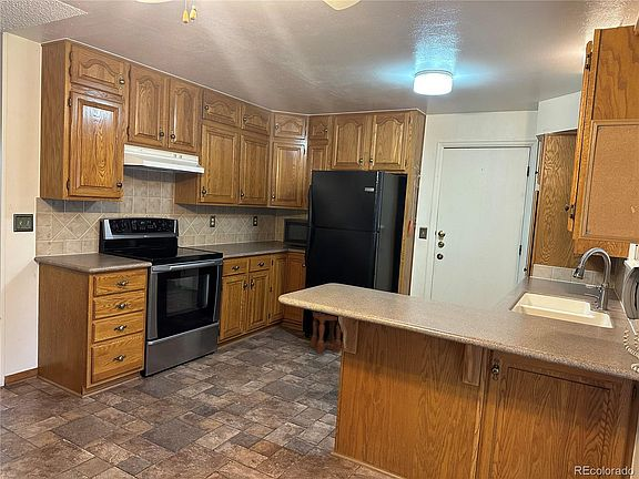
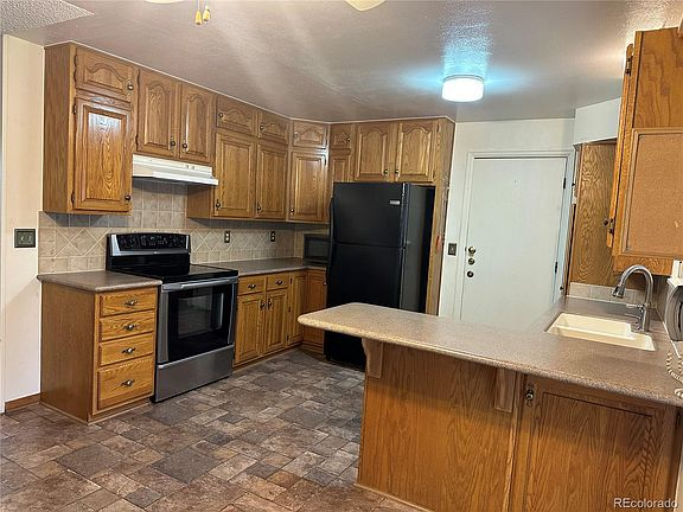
- stool [310,310,342,355]
